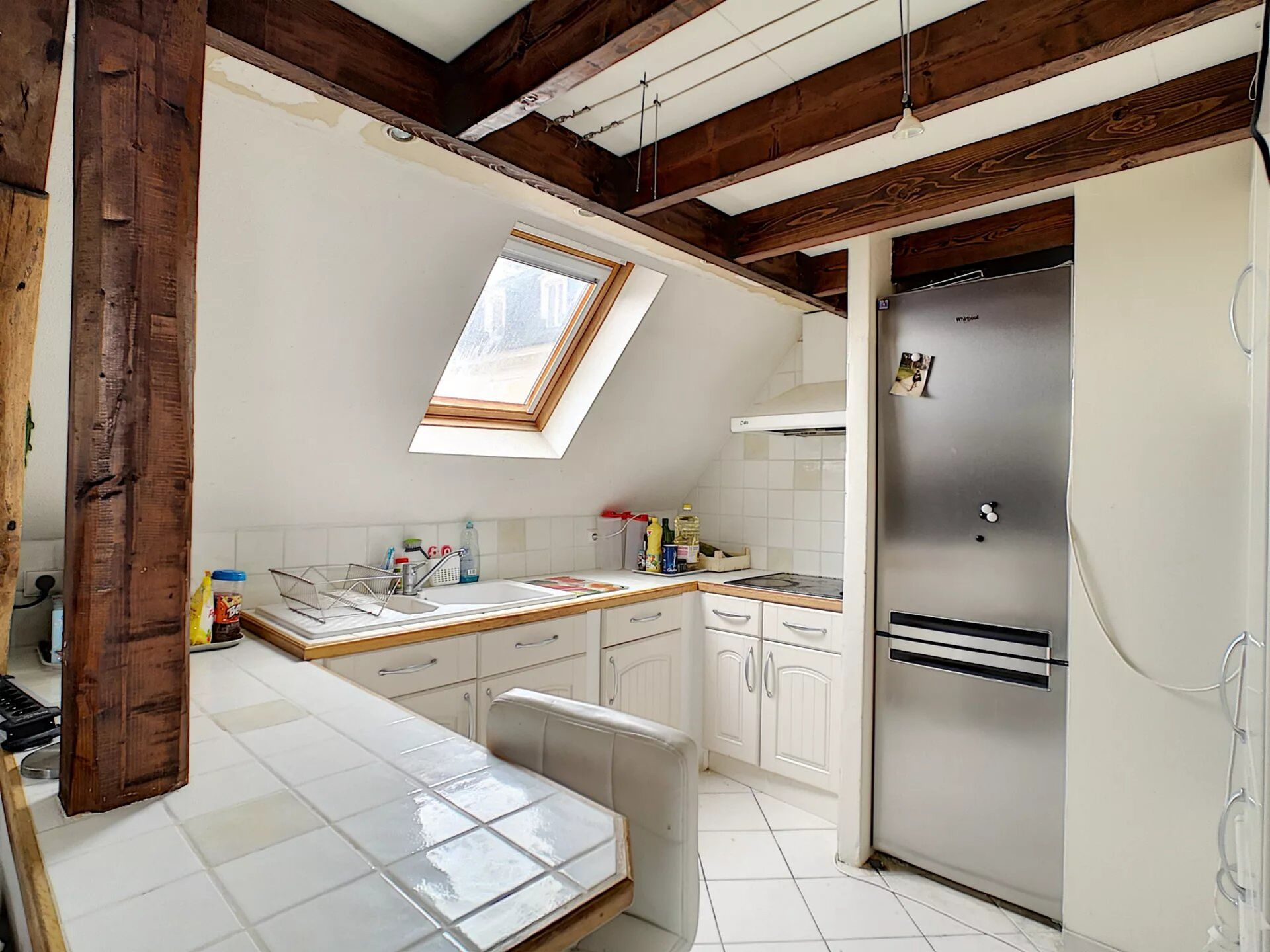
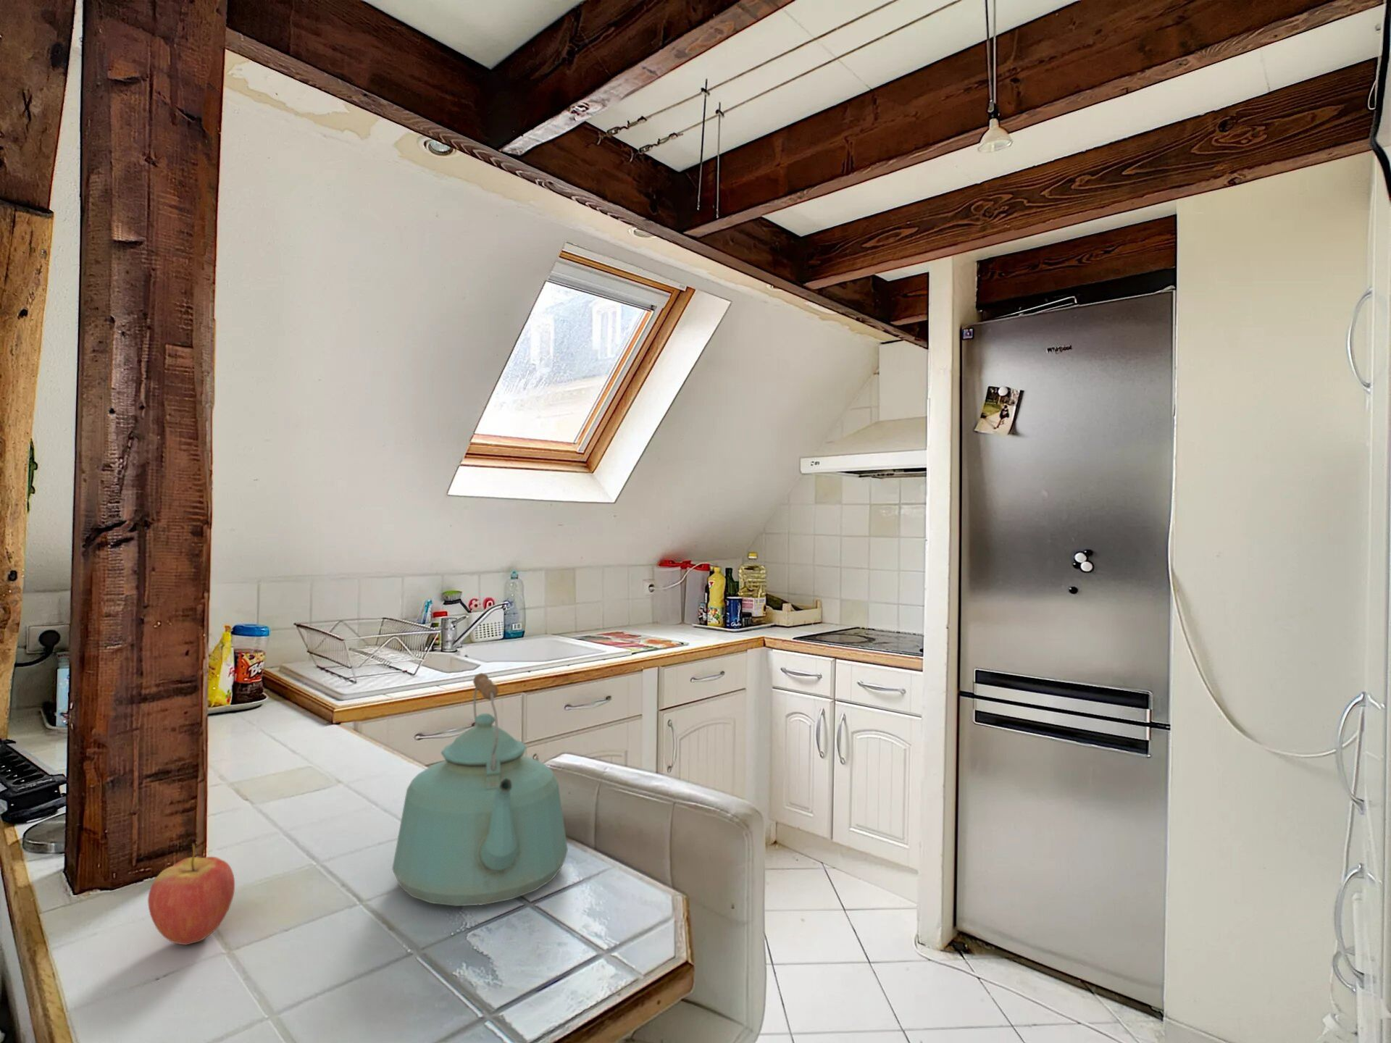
+ fruit [147,843,235,945]
+ kettle [391,673,568,907]
